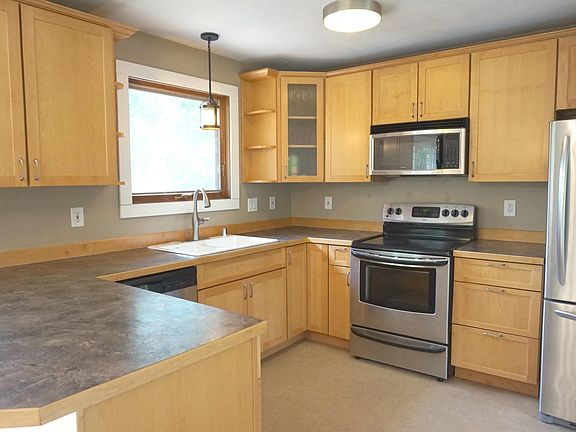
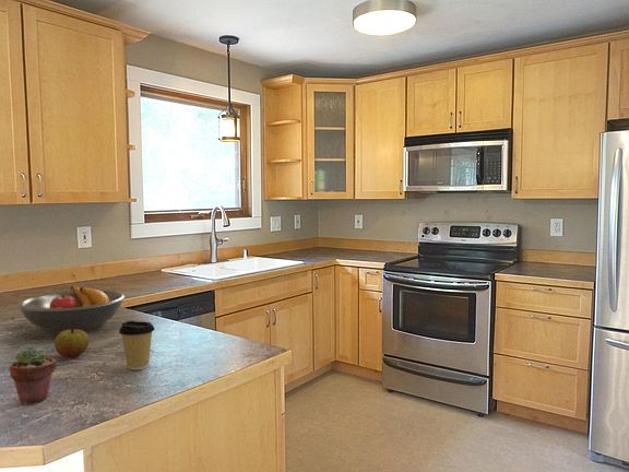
+ coffee cup [118,320,156,371]
+ fruit bowl [16,285,126,332]
+ potted succulent [9,345,57,405]
+ apple [54,329,91,358]
